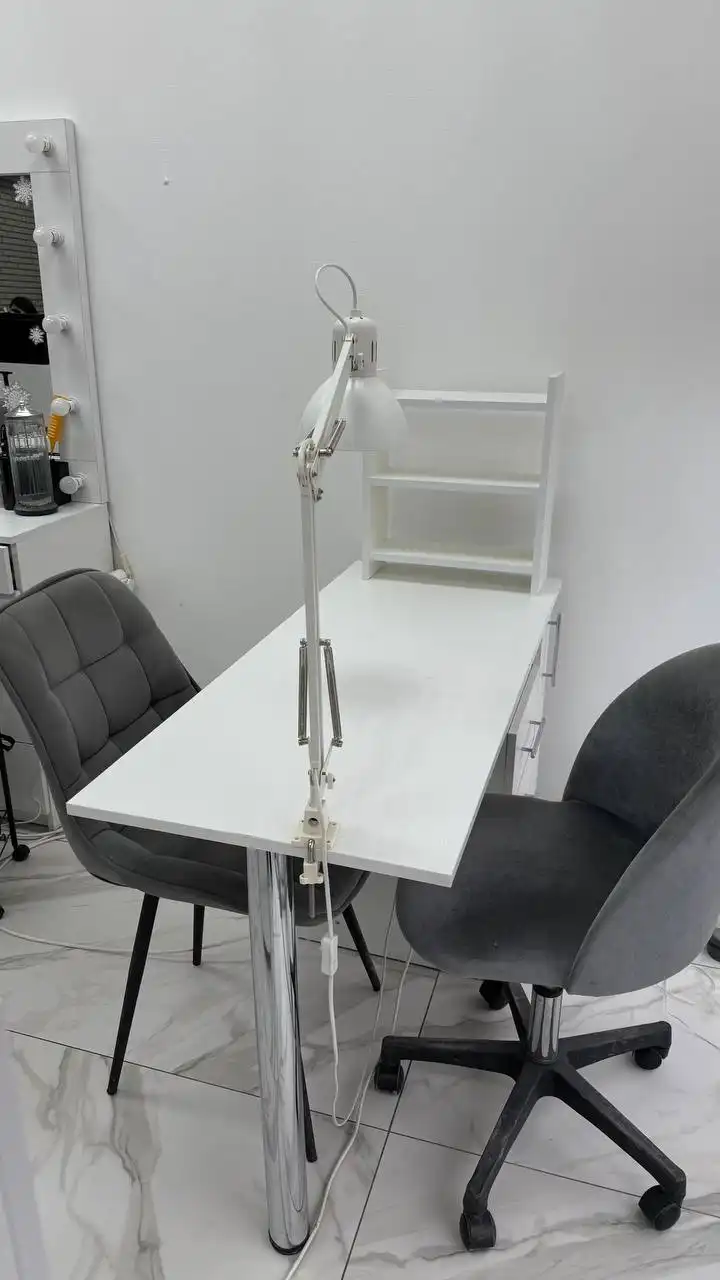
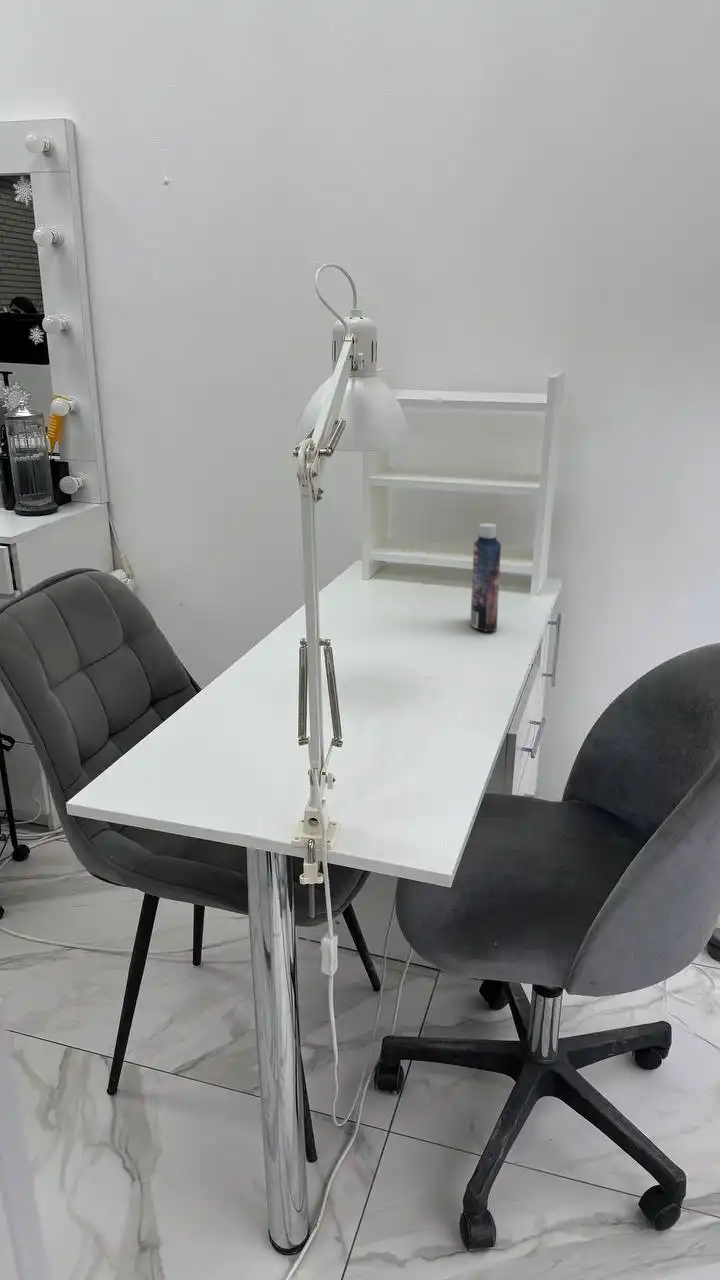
+ bottle [469,522,502,633]
